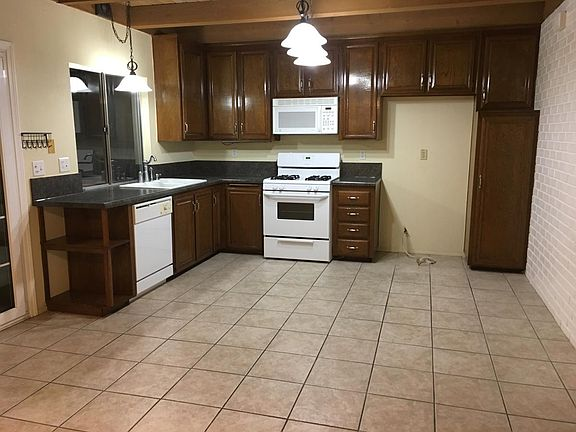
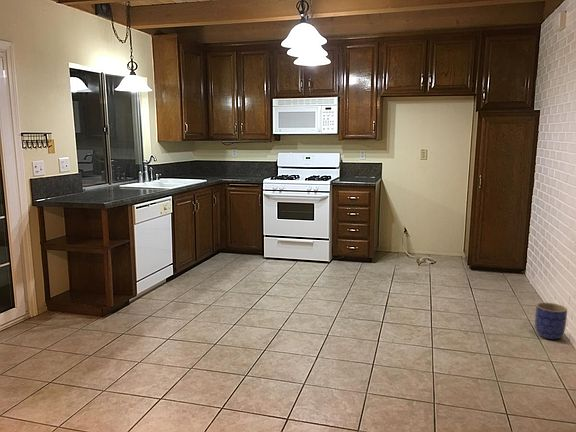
+ planter [534,302,568,340]
